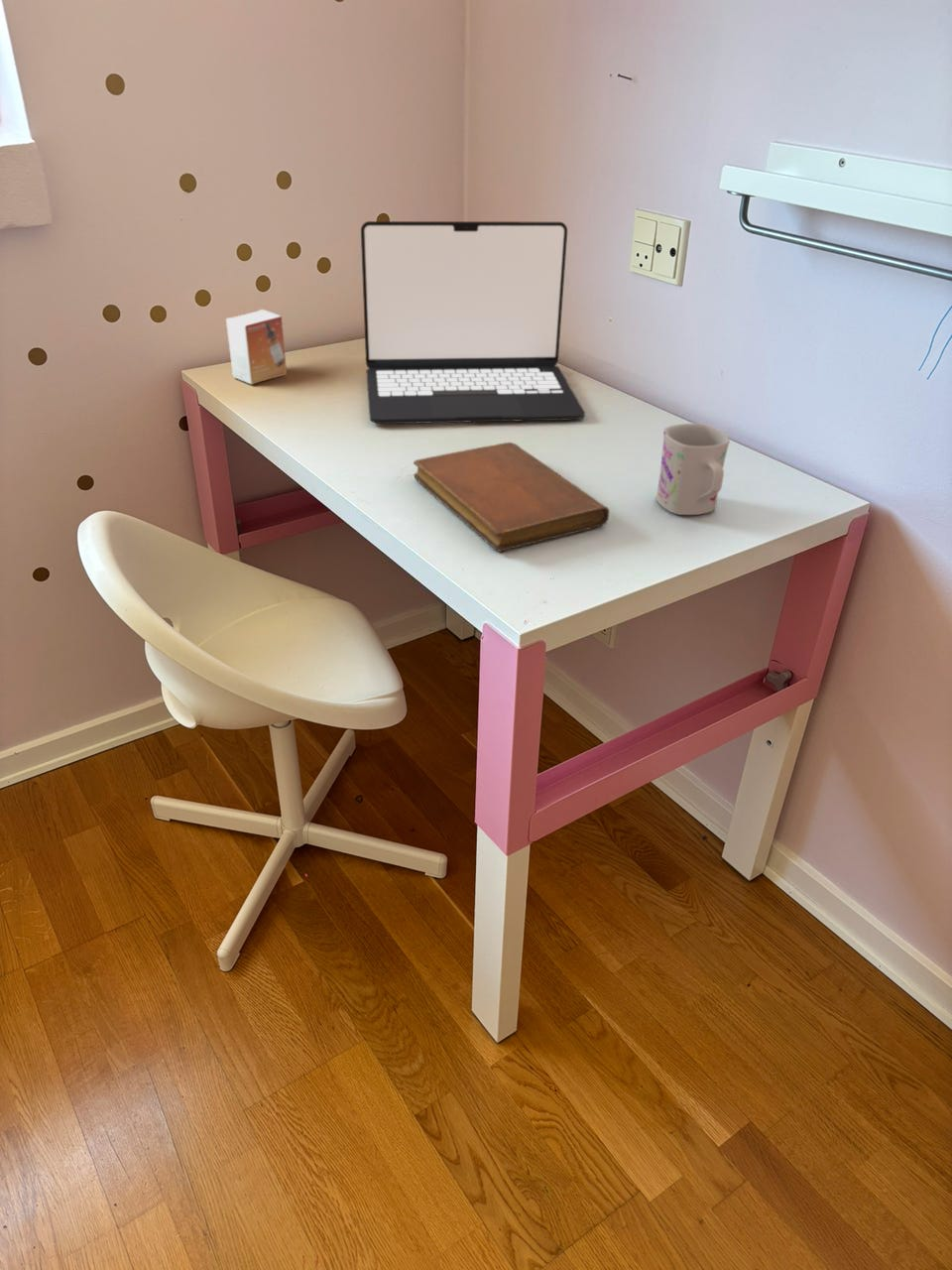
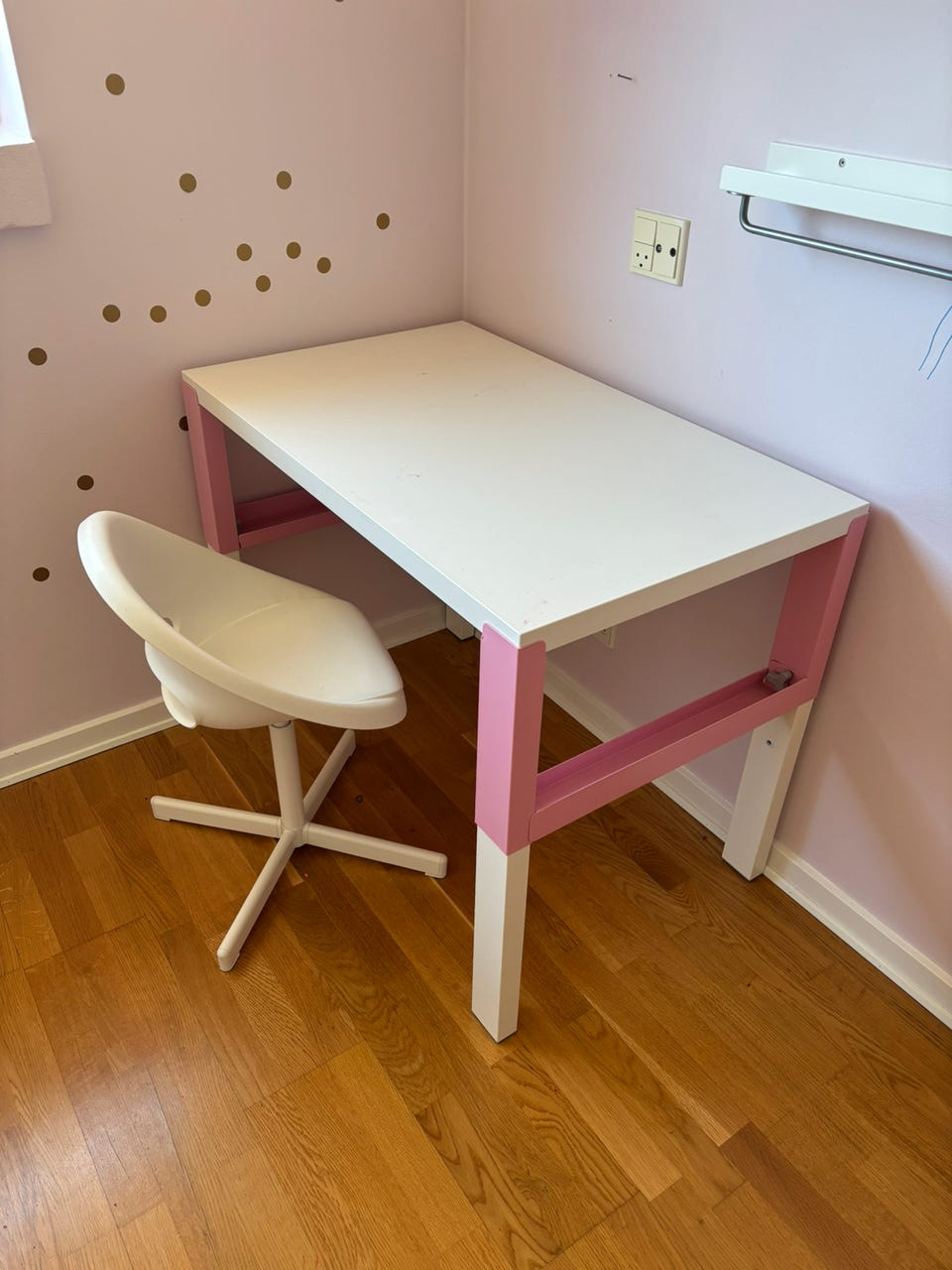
- small box [225,309,288,386]
- mug [655,423,731,516]
- laptop [360,220,586,425]
- notebook [413,442,610,553]
